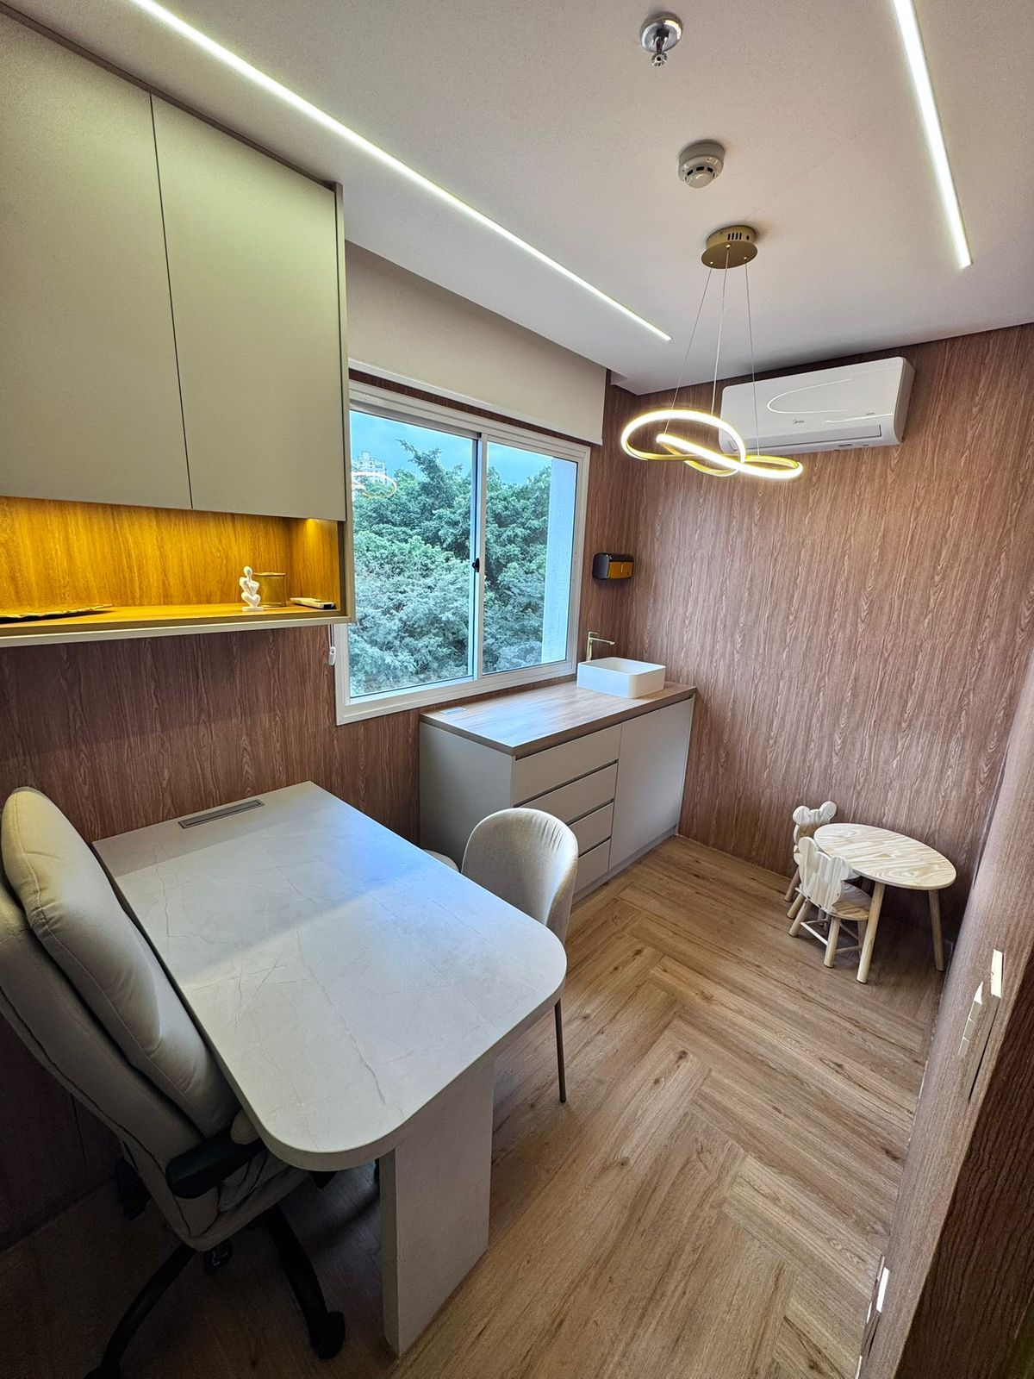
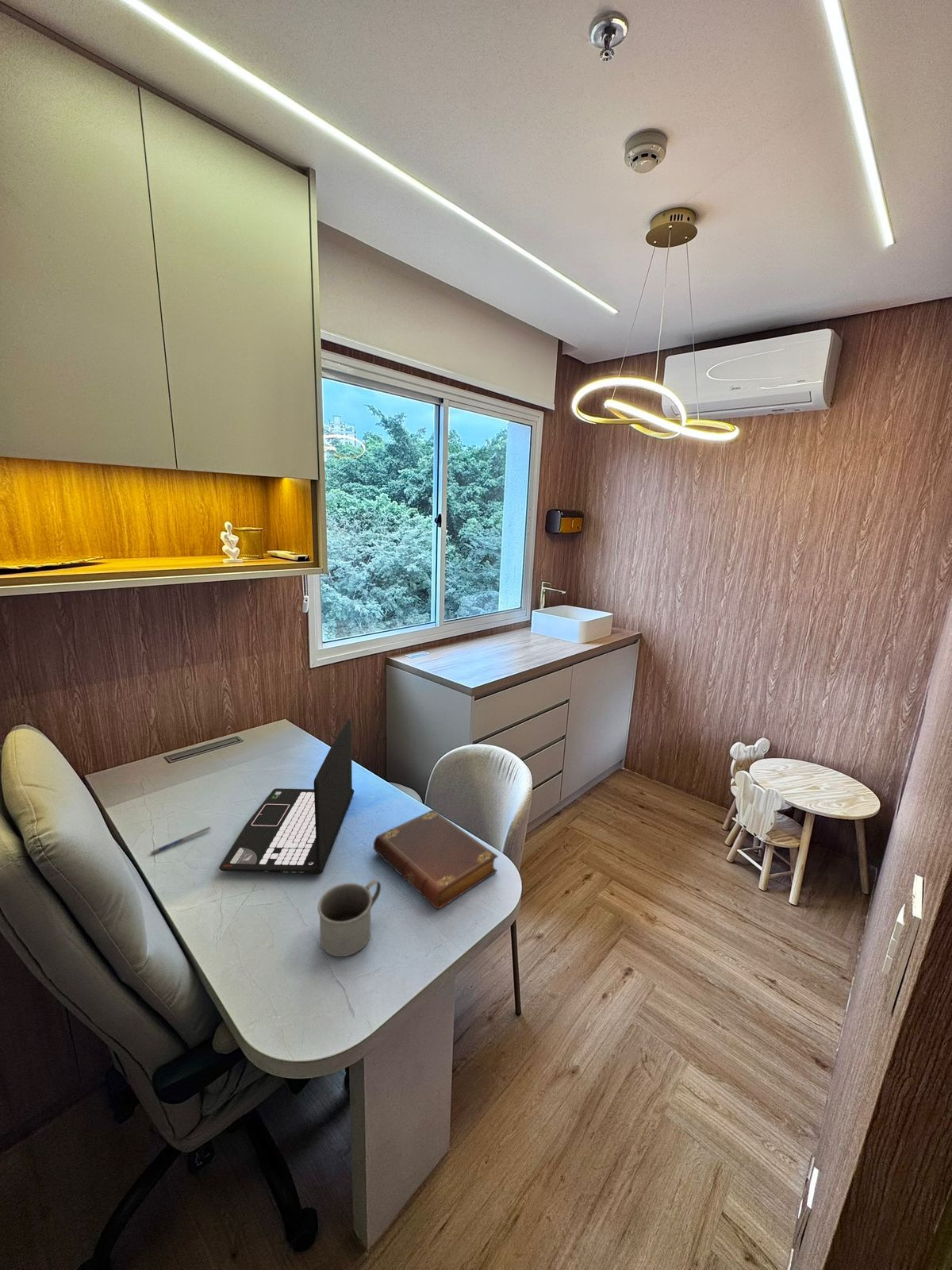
+ laptop [218,718,355,875]
+ book [373,809,499,910]
+ pen [150,826,213,856]
+ mug [317,879,382,957]
